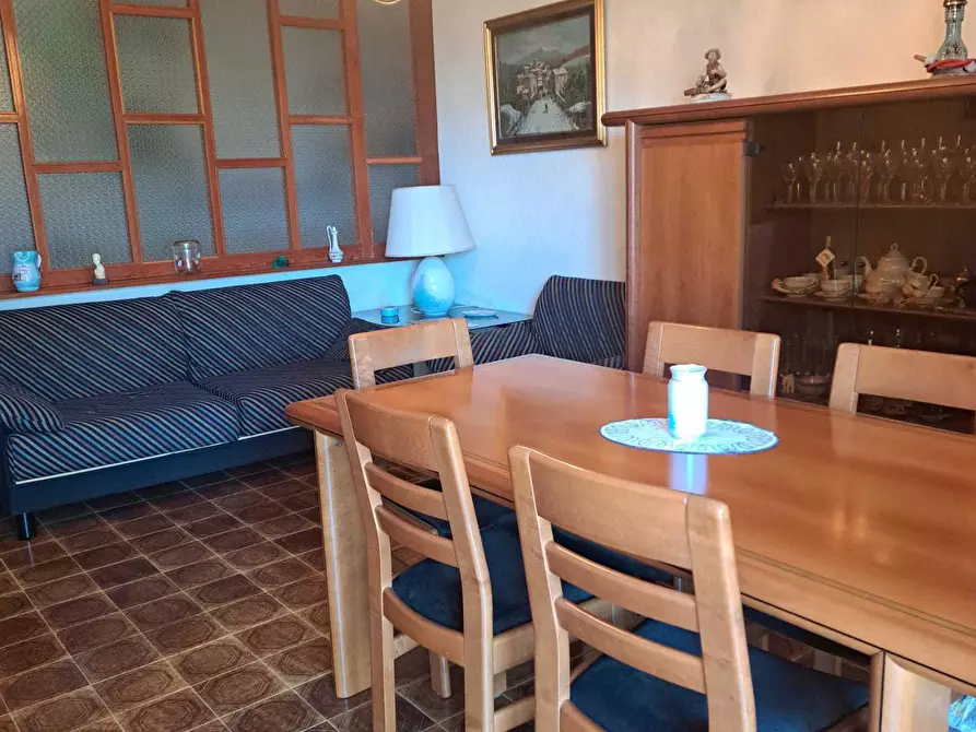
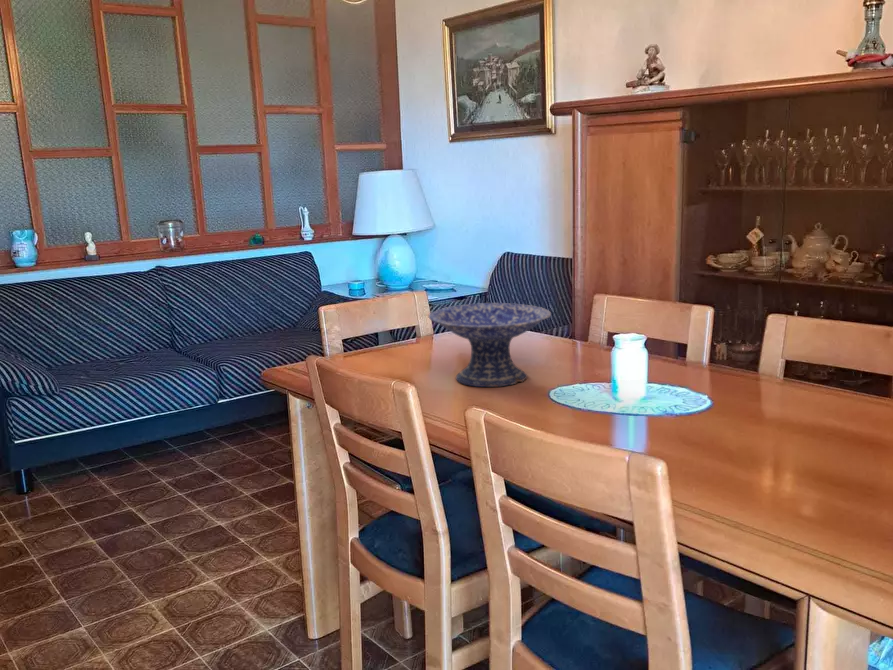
+ decorative bowl [428,302,552,388]
